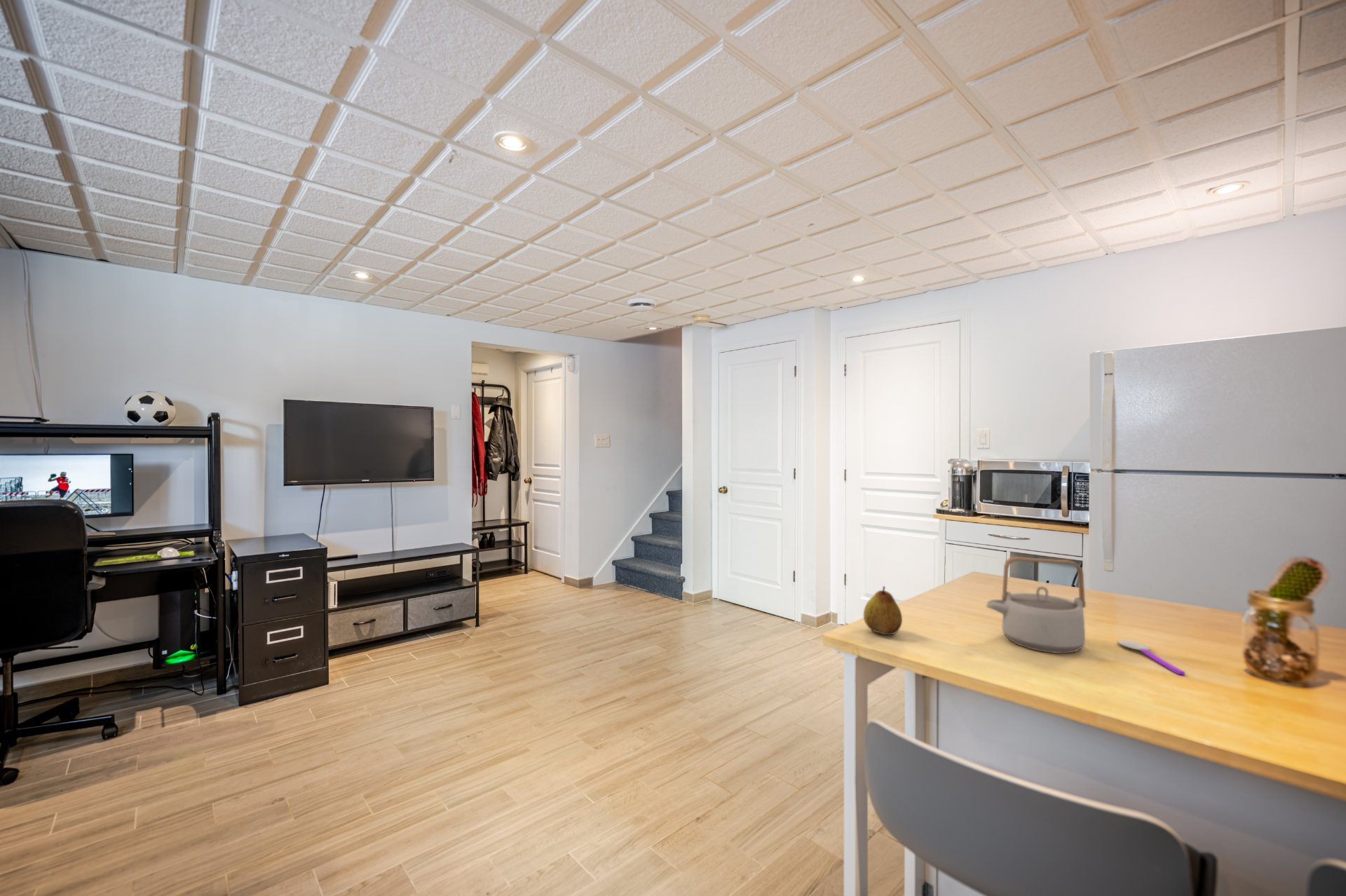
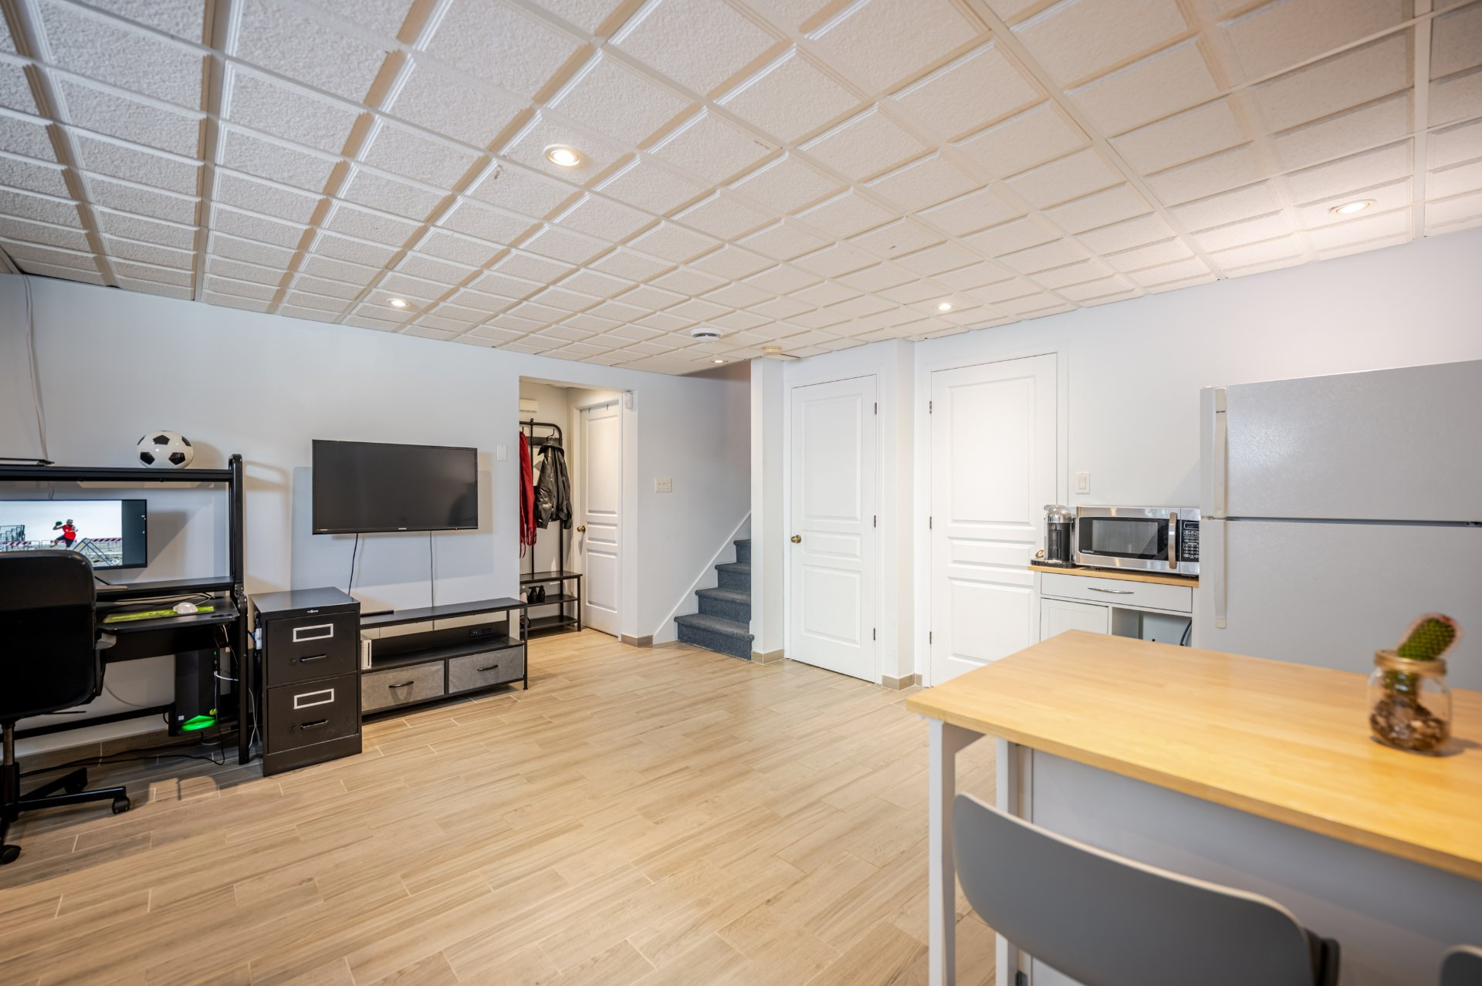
- spoon [1117,639,1186,675]
- teapot [986,556,1087,654]
- fruit [863,585,903,636]
